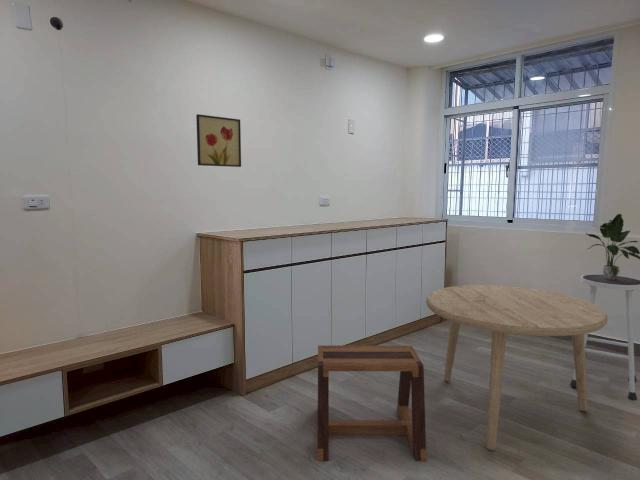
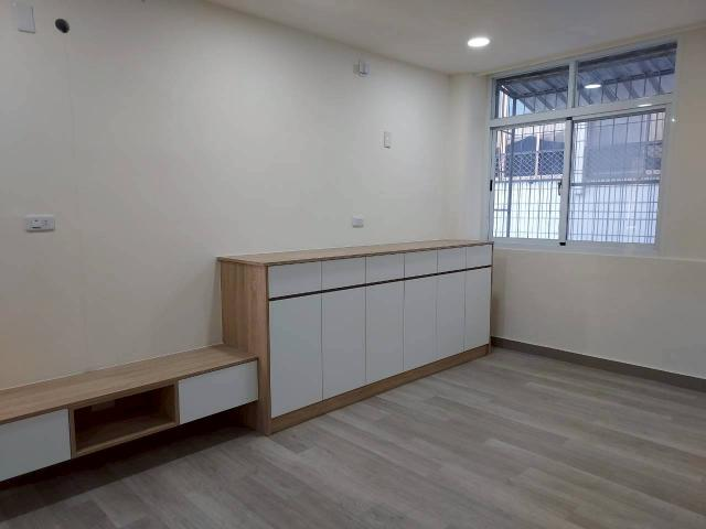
- dining table [425,284,609,451]
- stool [569,273,640,401]
- potted plant [585,213,640,280]
- wall art [195,113,242,168]
- stool [317,345,427,462]
